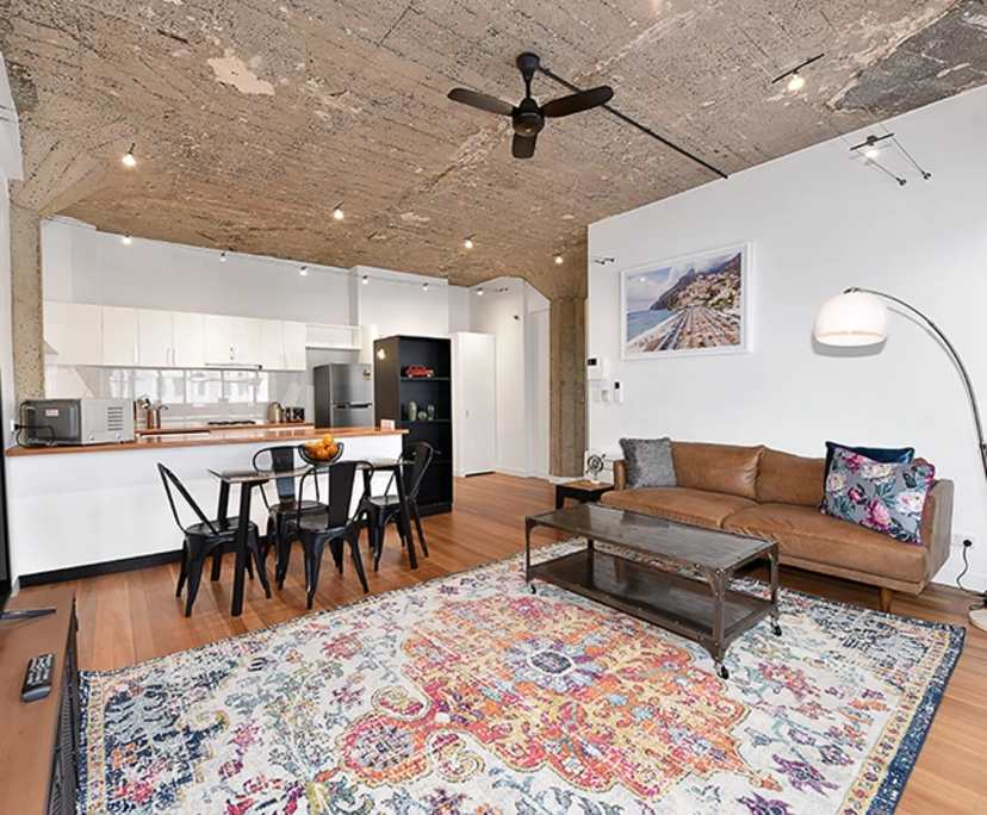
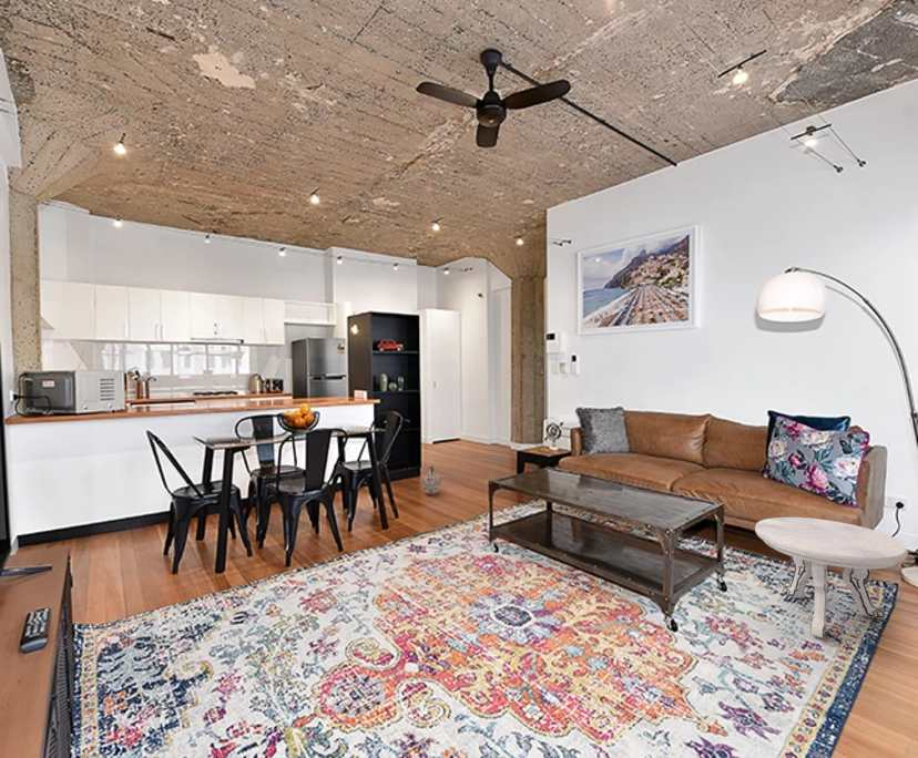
+ side table [754,516,909,639]
+ ceramic jug [421,465,442,496]
